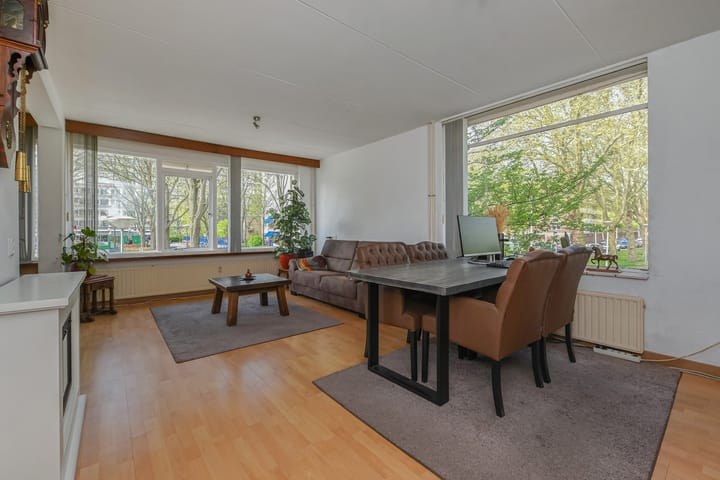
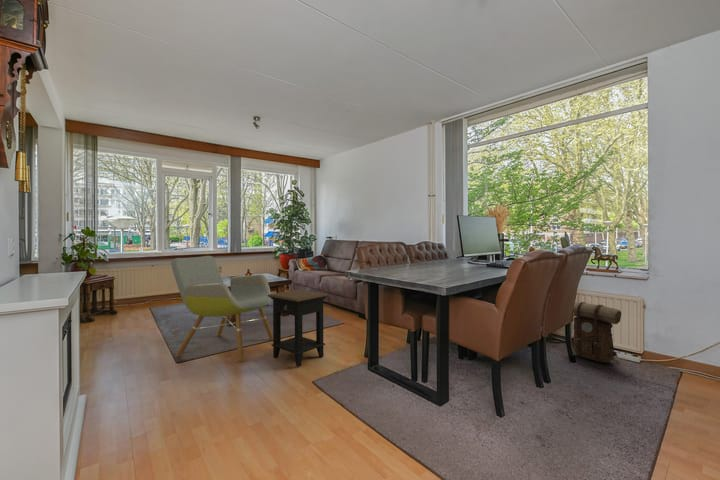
+ backpack [571,301,622,364]
+ armchair [170,255,273,363]
+ side table [267,289,330,368]
